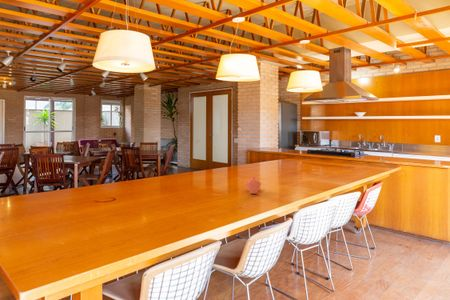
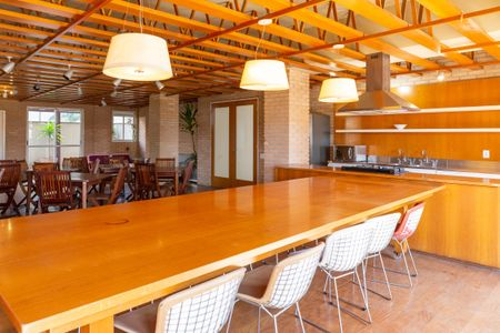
- decorative bowl [244,176,263,195]
